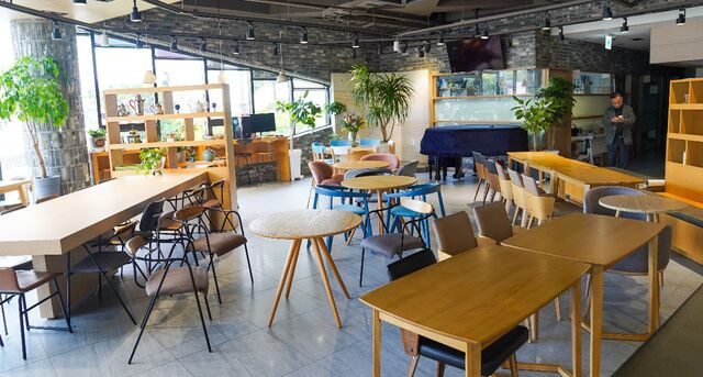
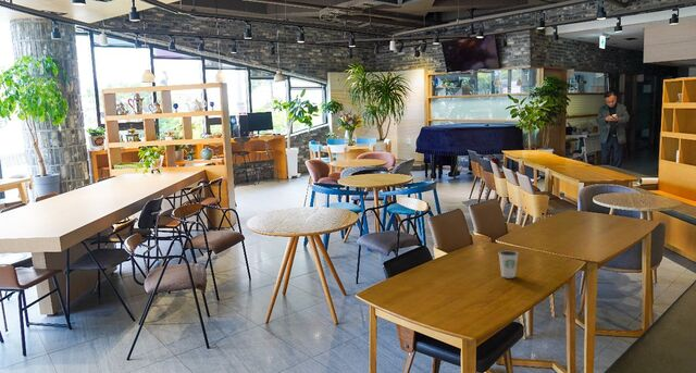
+ dixie cup [498,249,520,279]
